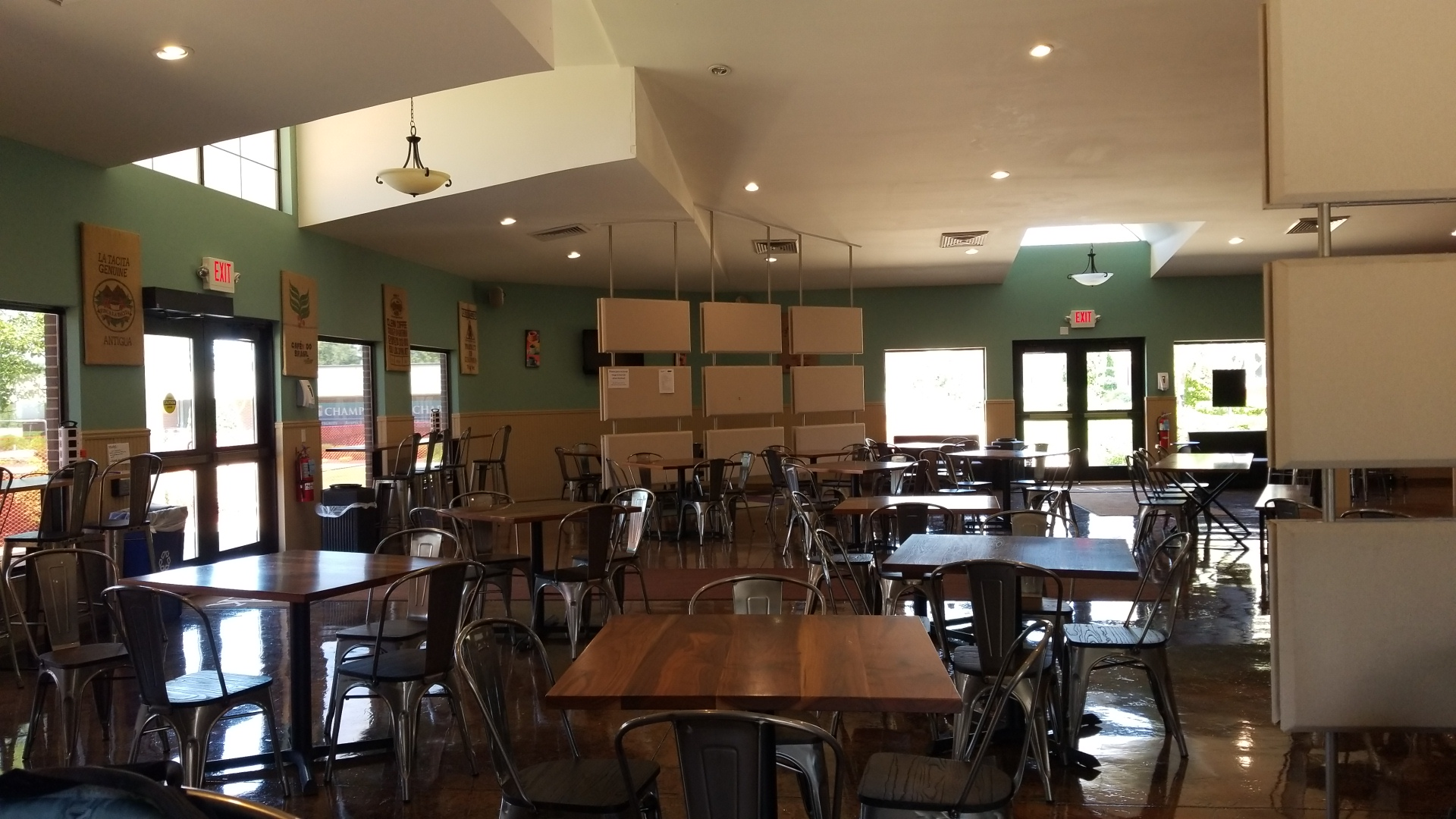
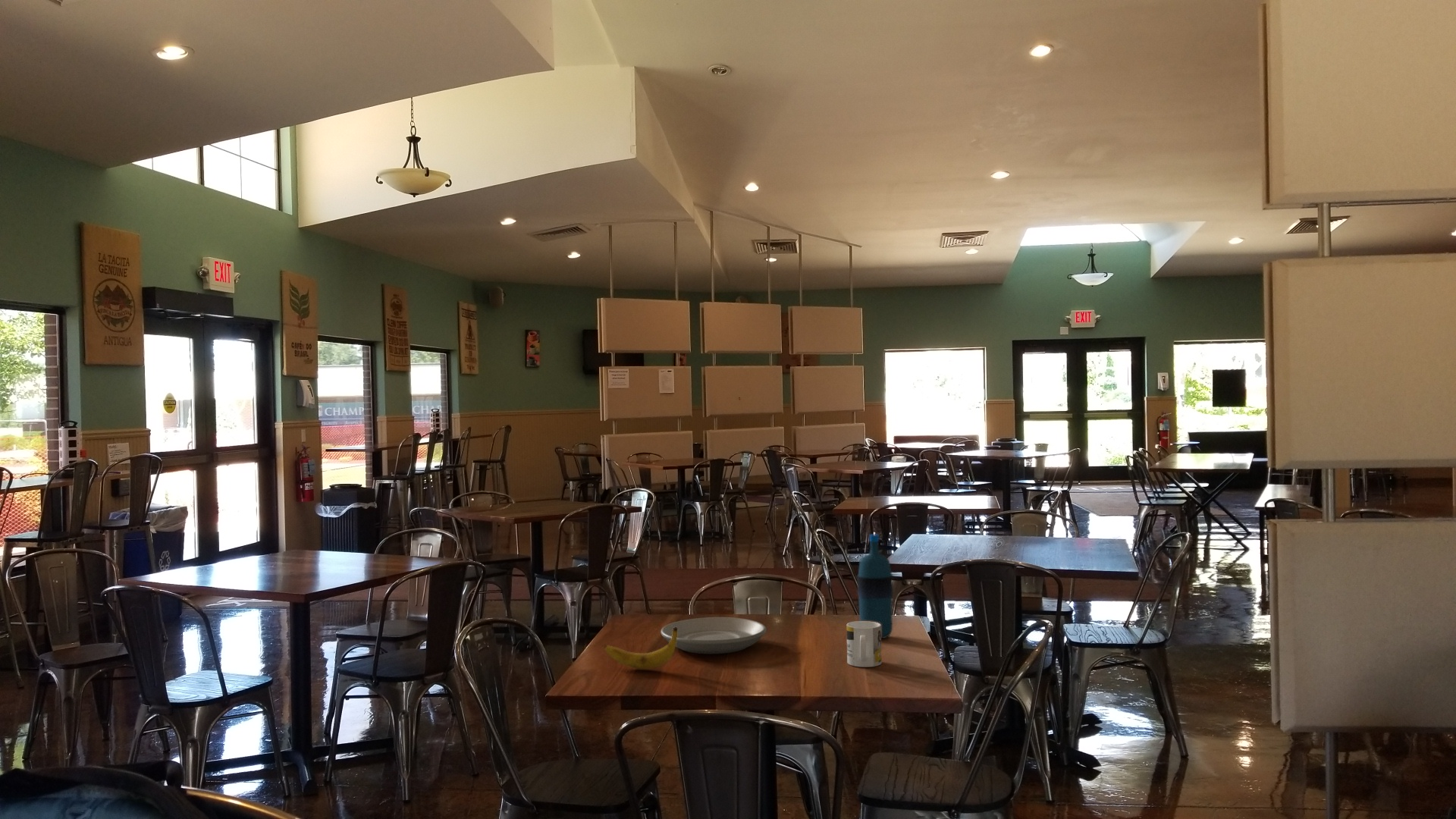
+ banana [604,627,677,670]
+ mug [846,620,883,668]
+ water bottle [856,534,894,639]
+ plate [660,617,767,654]
